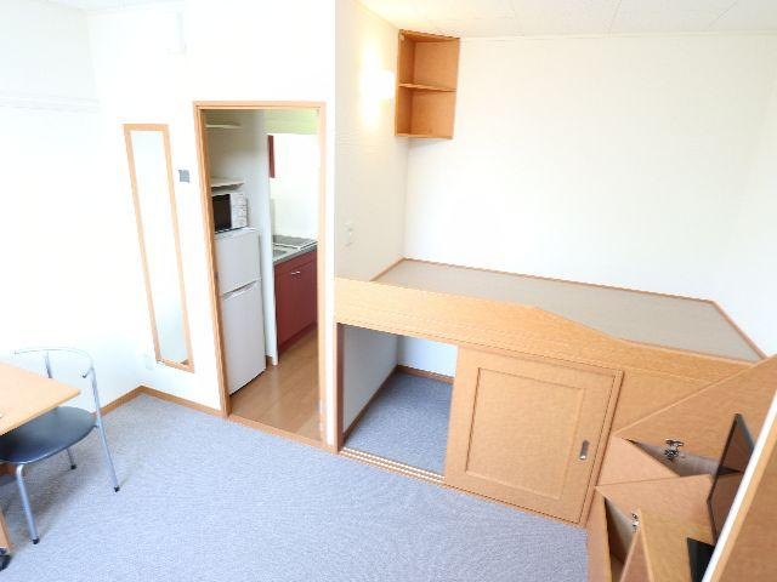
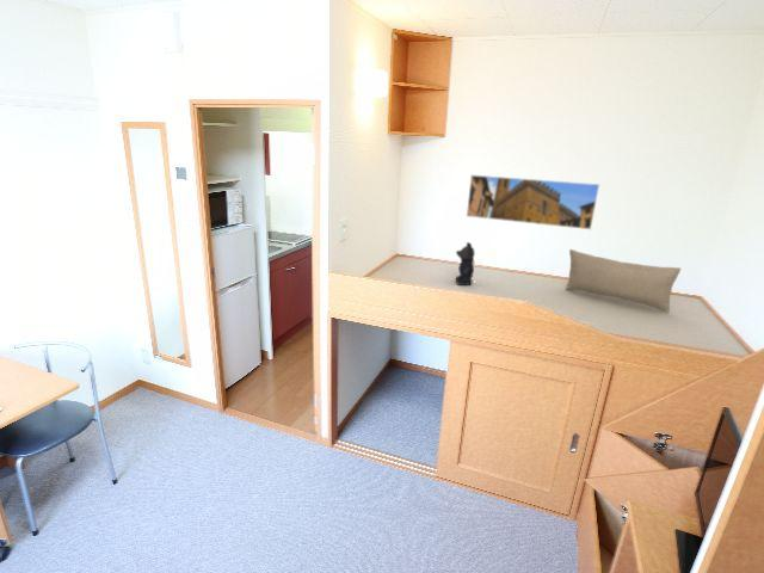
+ pillow [565,248,682,314]
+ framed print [466,173,600,230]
+ bear [455,241,476,286]
